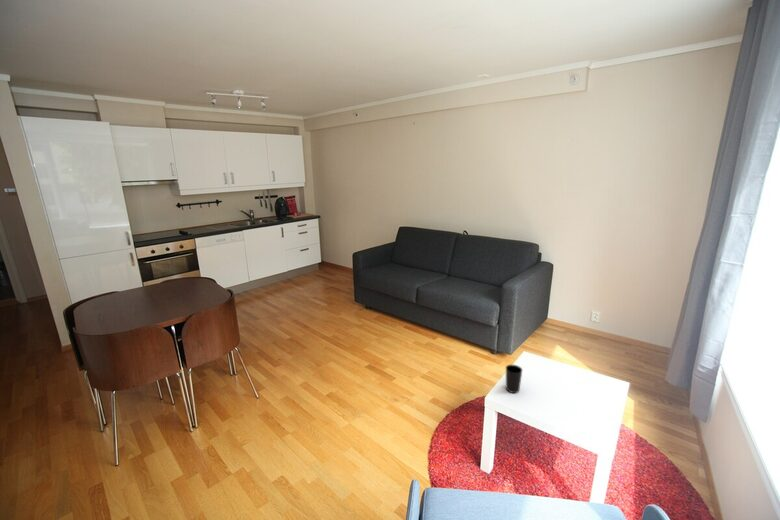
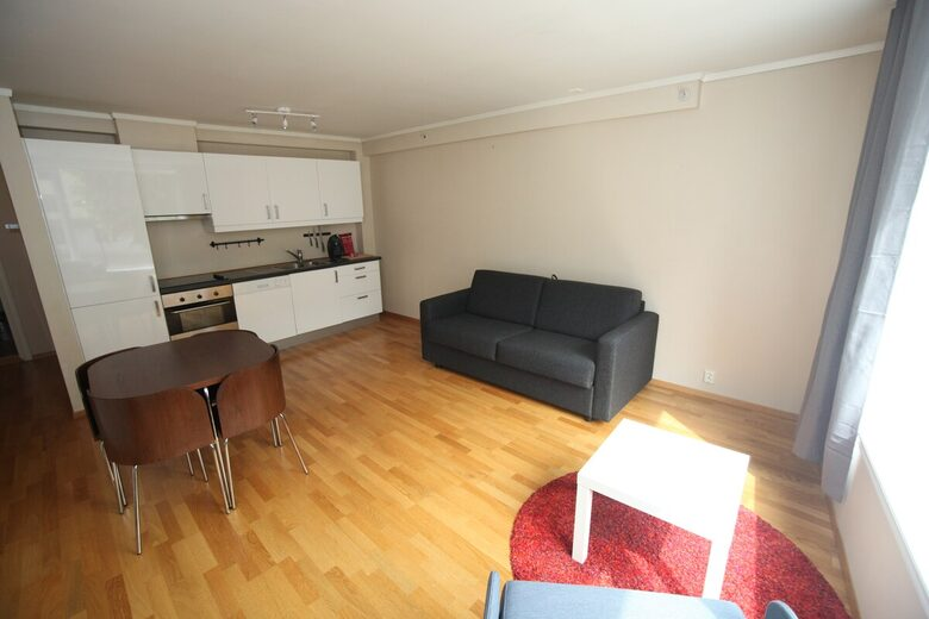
- cup [505,364,523,394]
